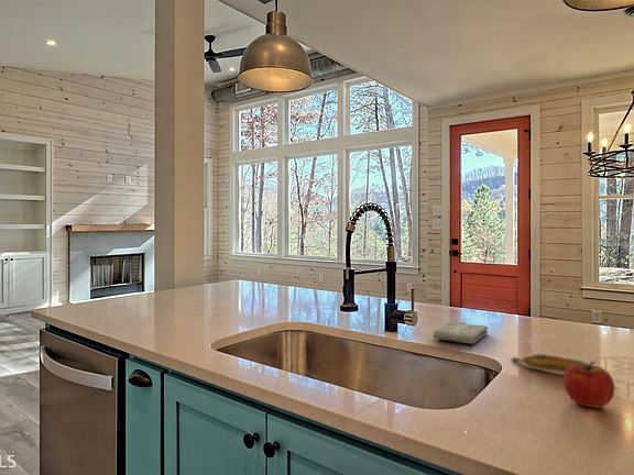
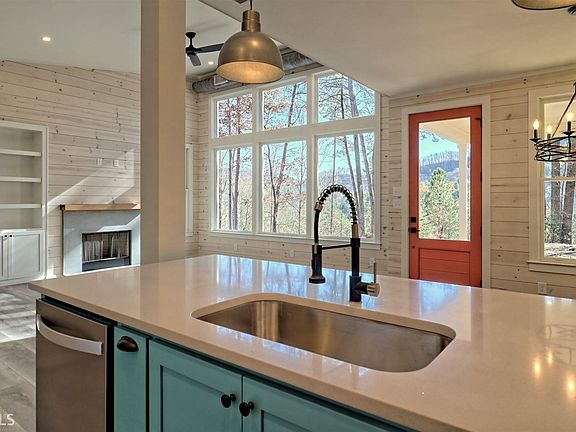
- banana [510,352,590,374]
- fruit [562,361,616,409]
- washcloth [433,321,489,345]
